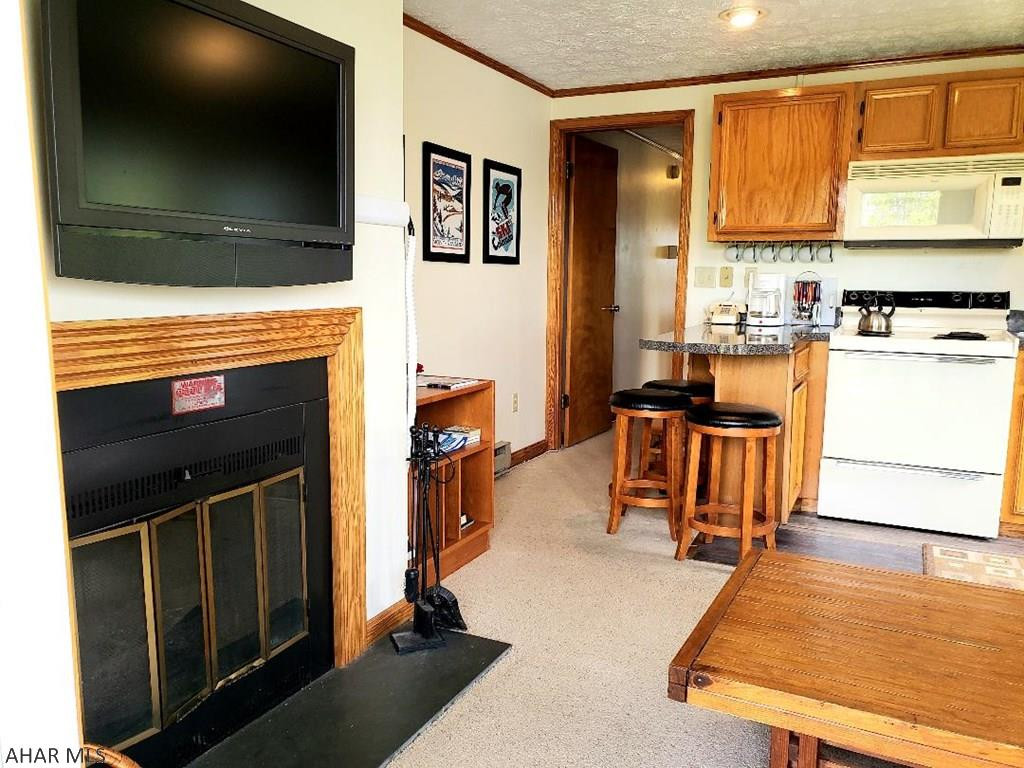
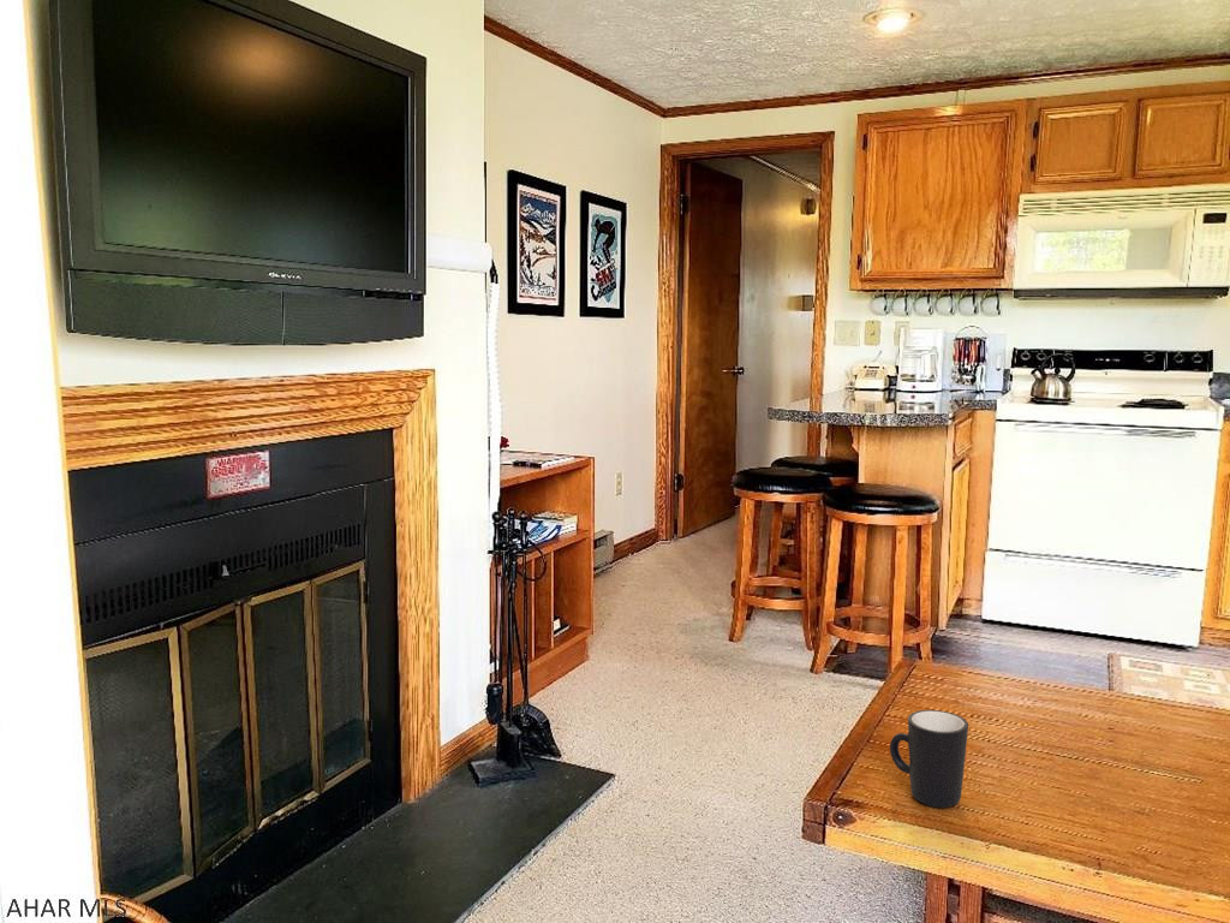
+ mug [889,709,969,809]
